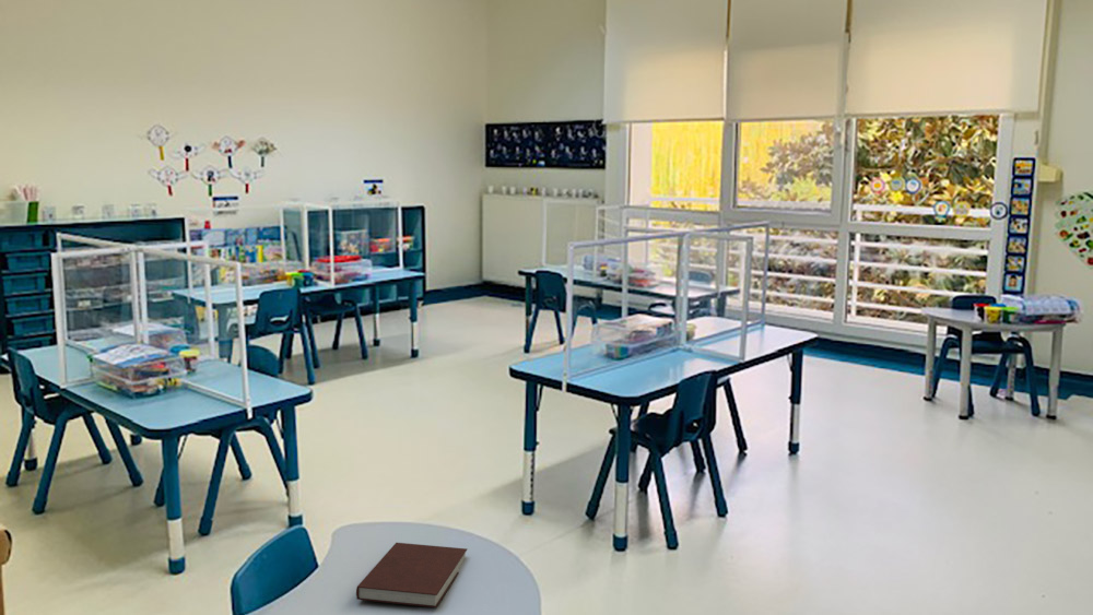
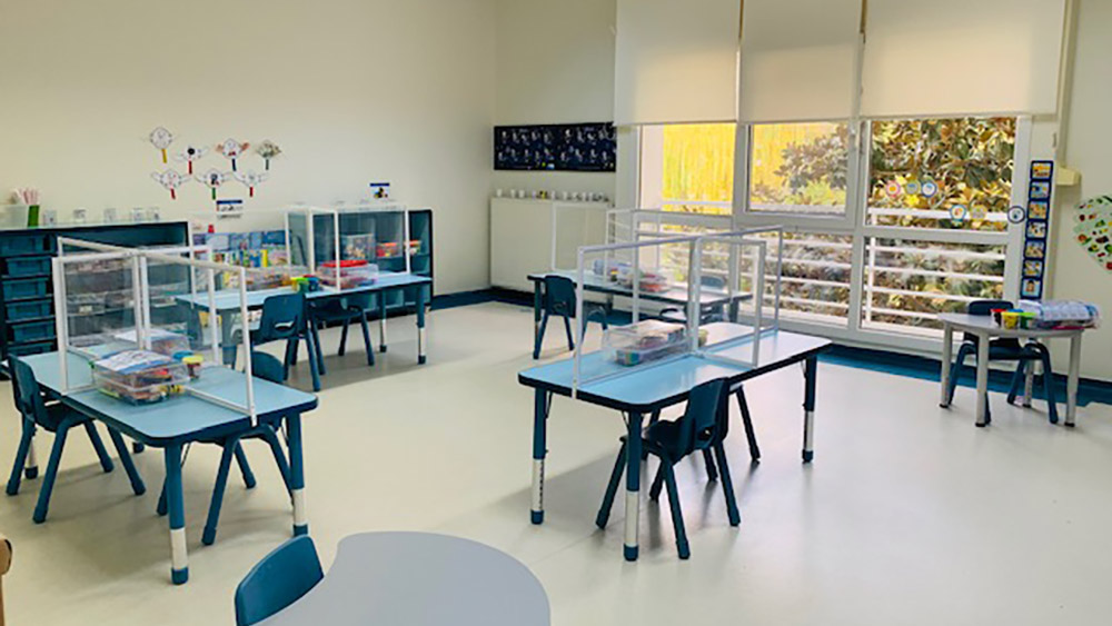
- notebook [355,542,469,608]
